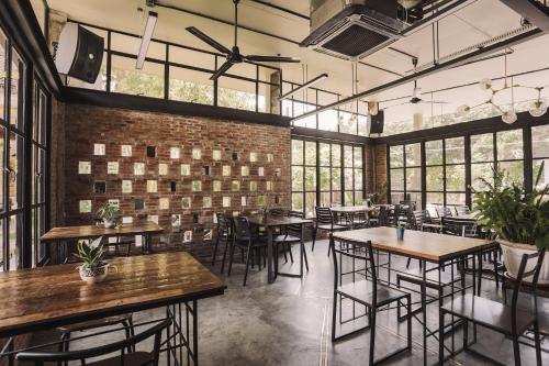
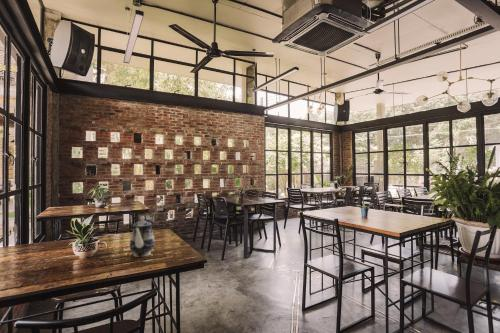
+ teapot [129,215,156,258]
